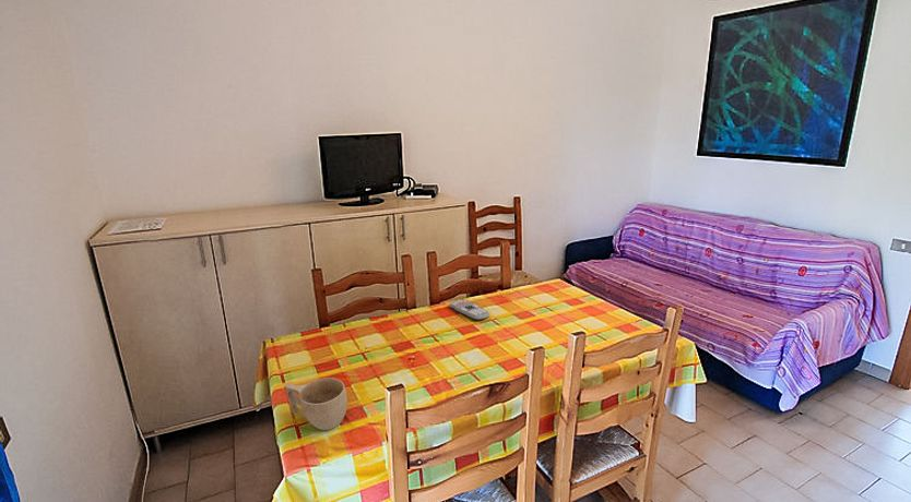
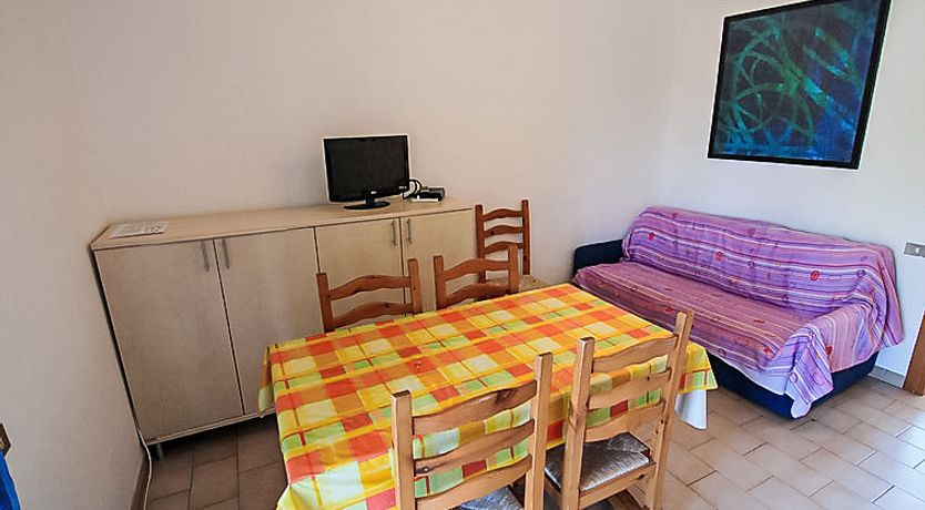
- remote control [449,299,490,321]
- cup [284,376,348,431]
